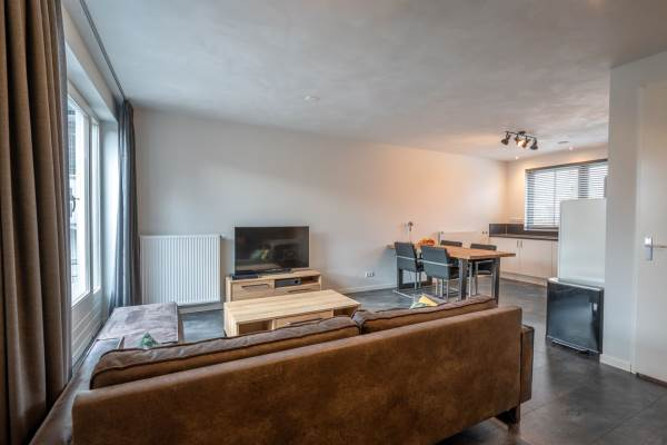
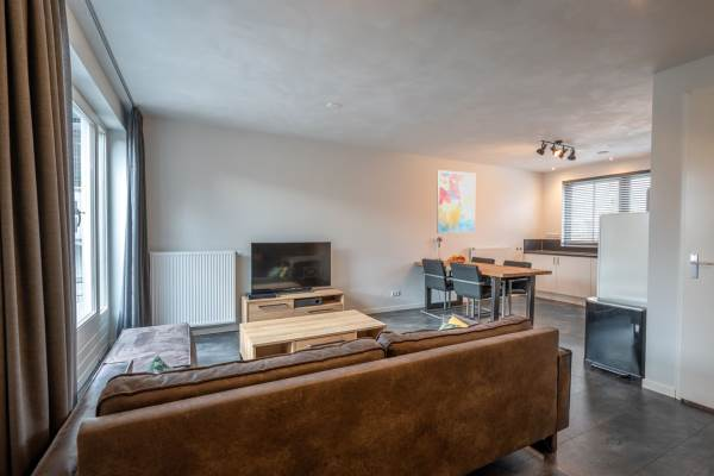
+ wall art [436,169,476,234]
